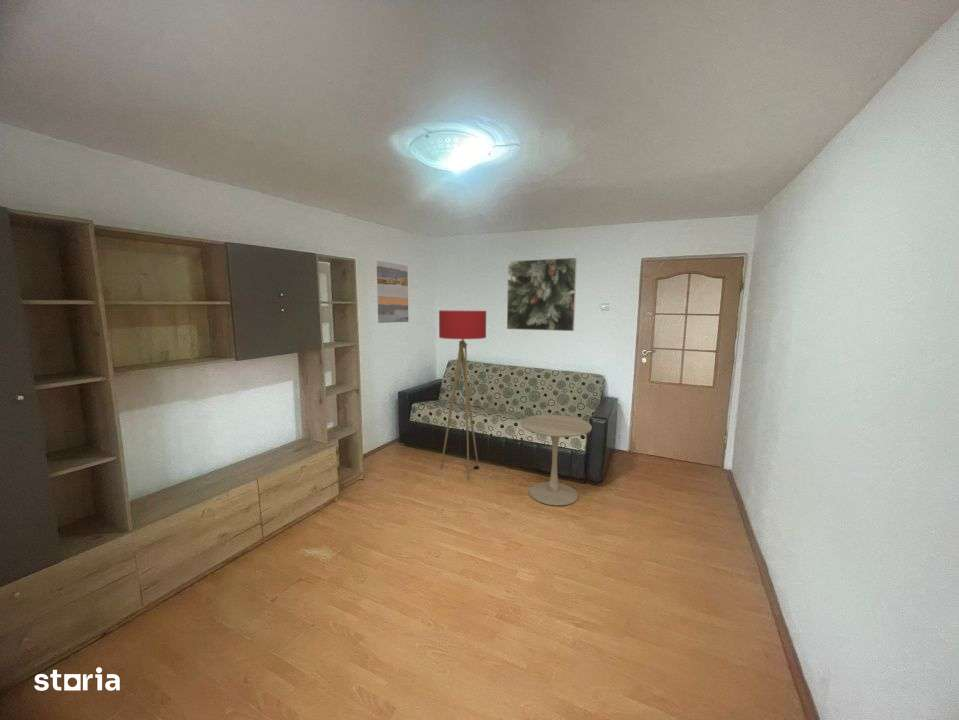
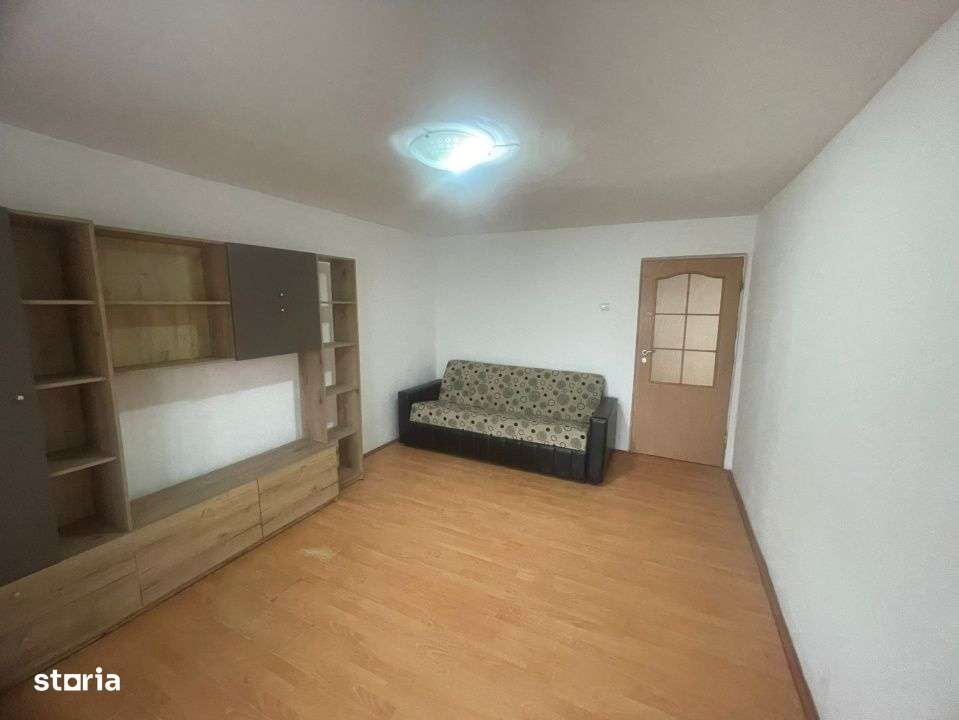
- floor lamp [438,309,487,481]
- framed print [506,257,578,332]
- side table [520,414,593,507]
- wall art [376,260,409,324]
